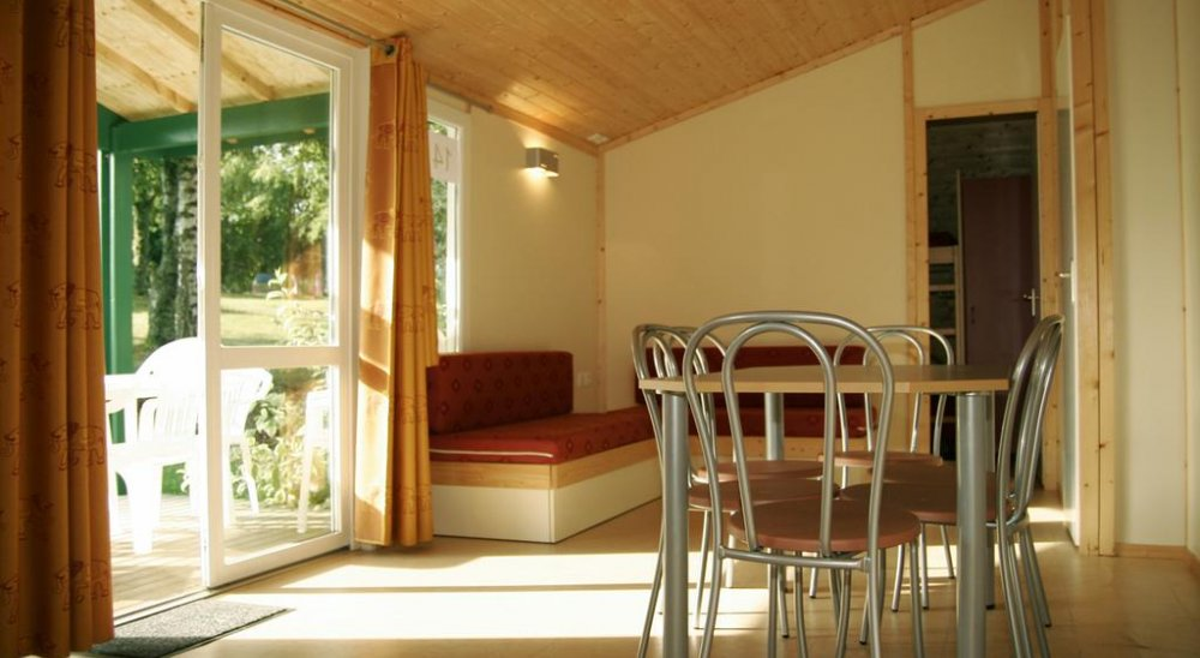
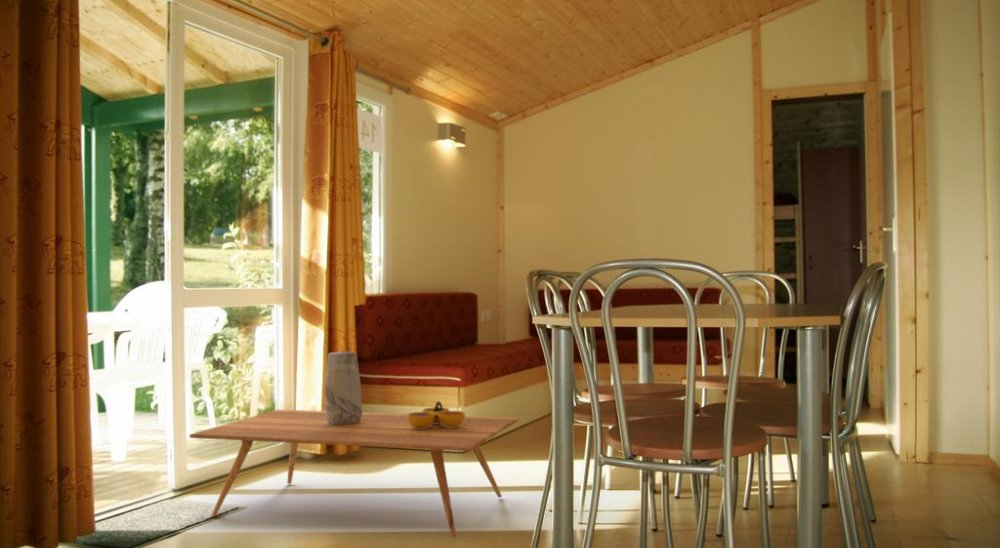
+ coffee table [188,409,520,539]
+ vase [324,351,363,425]
+ decorative bowl [407,400,466,429]
